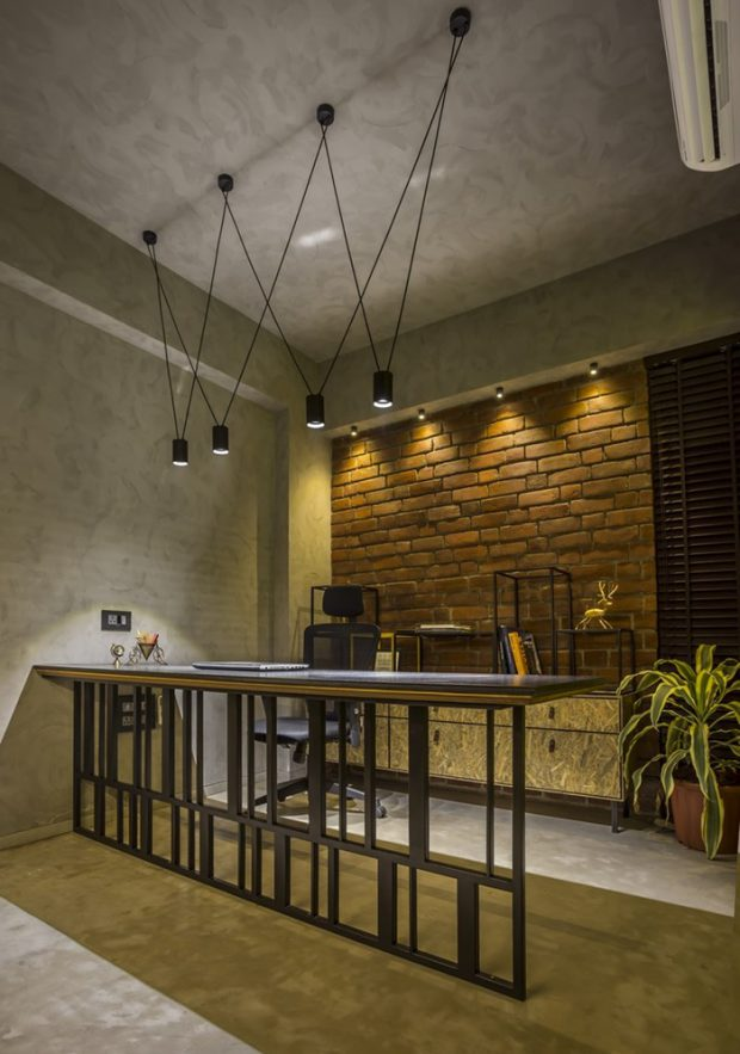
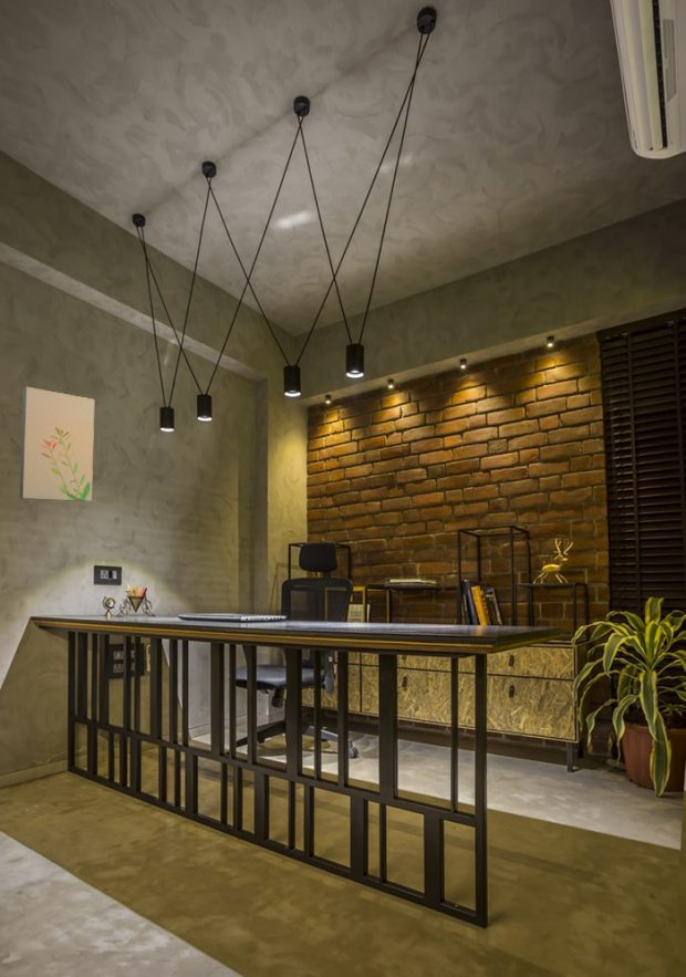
+ wall art [19,386,95,502]
